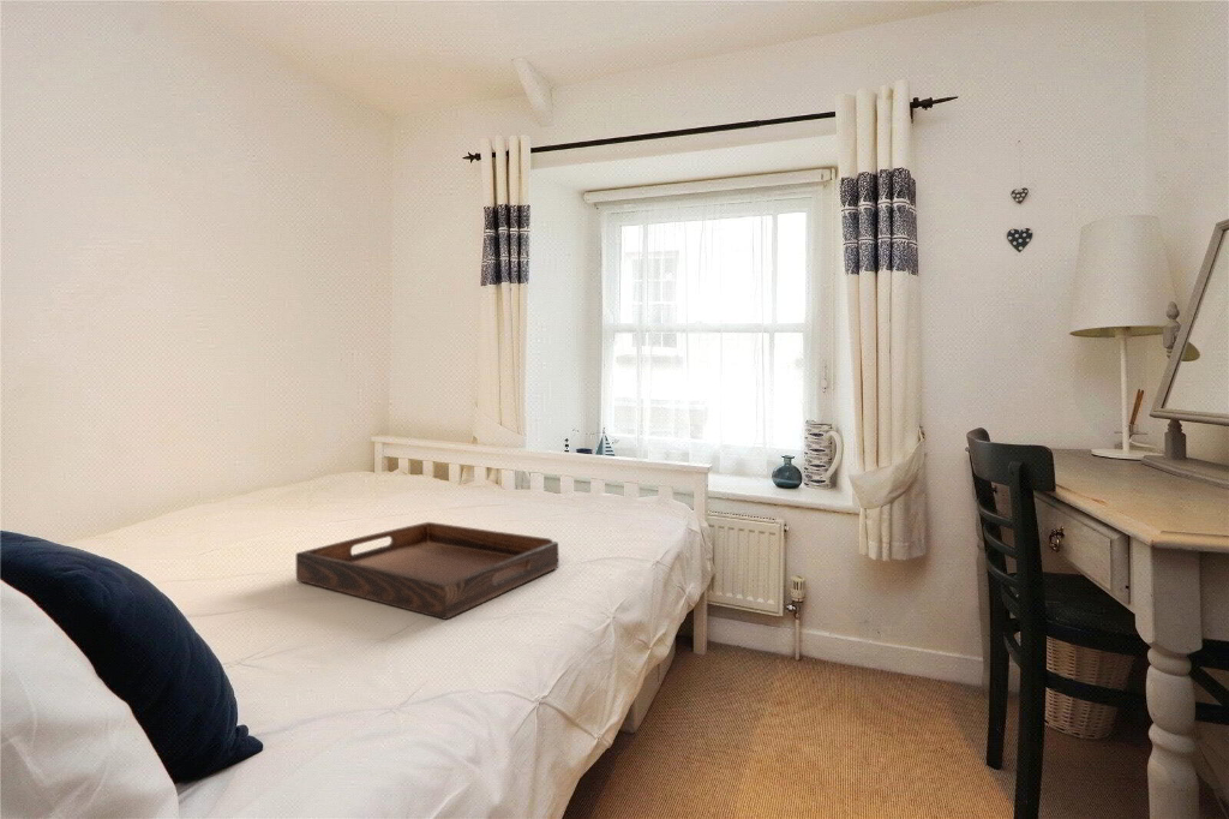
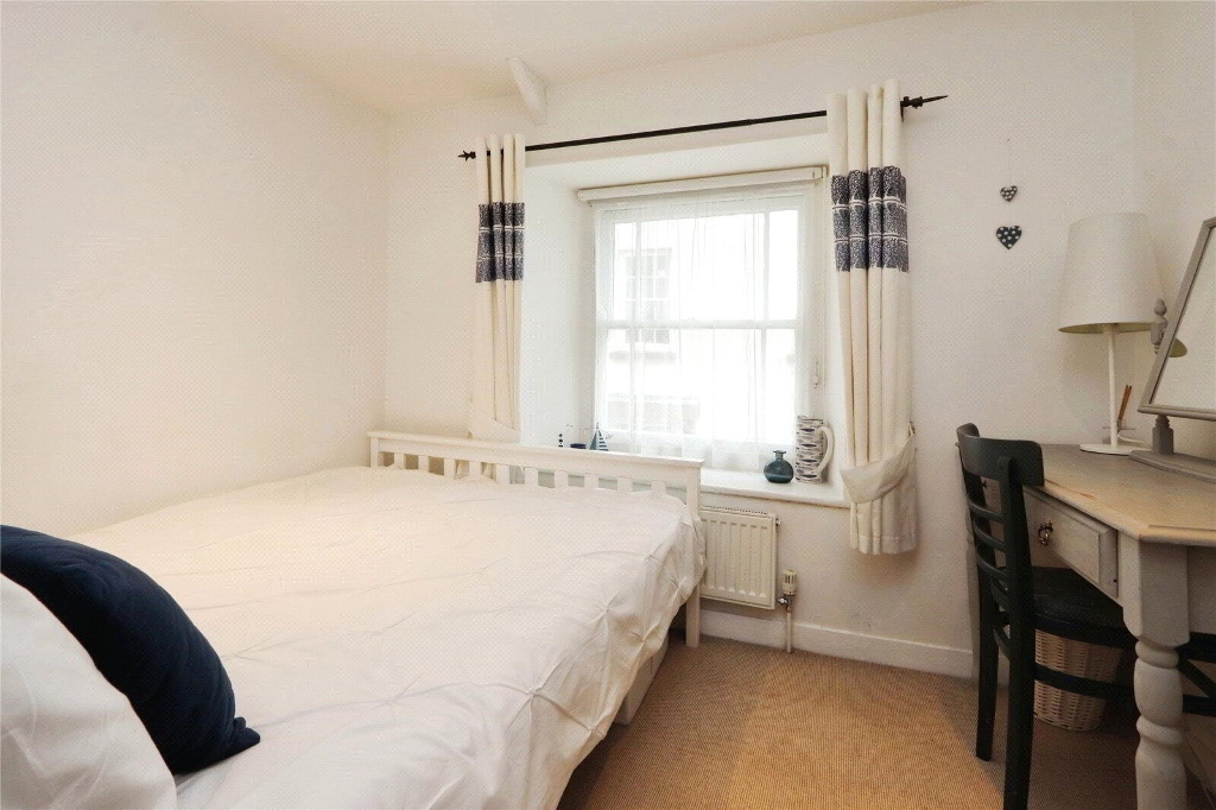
- serving tray [295,521,559,621]
